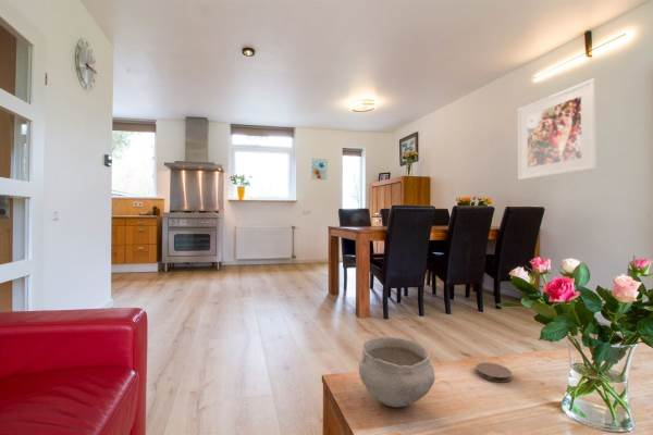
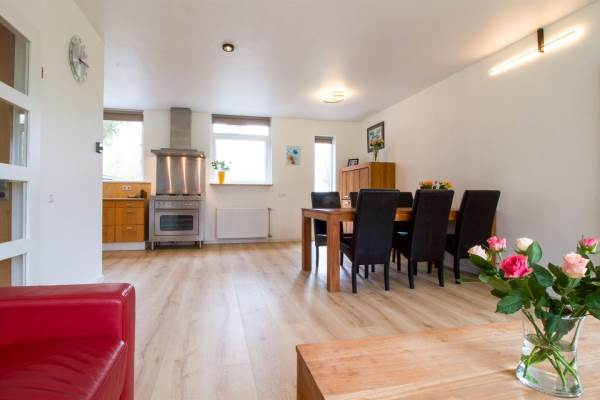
- bowl [358,336,435,409]
- coaster [476,361,513,383]
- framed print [517,77,597,181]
